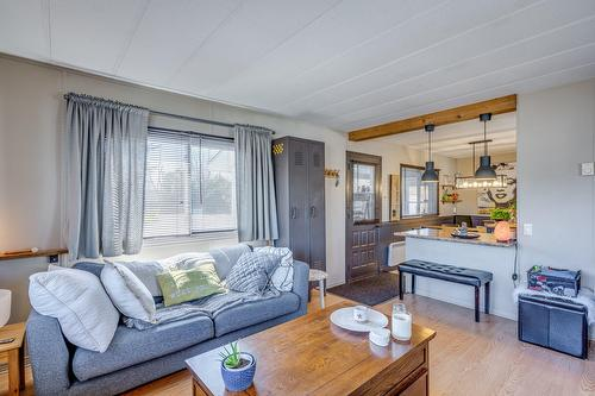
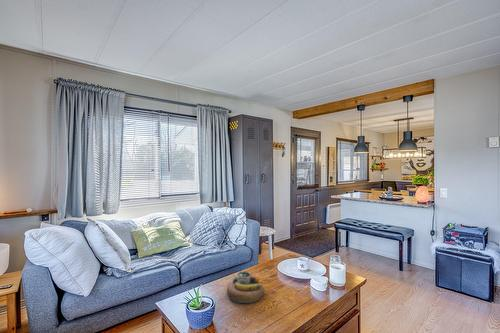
+ decorative bowl [226,270,265,304]
